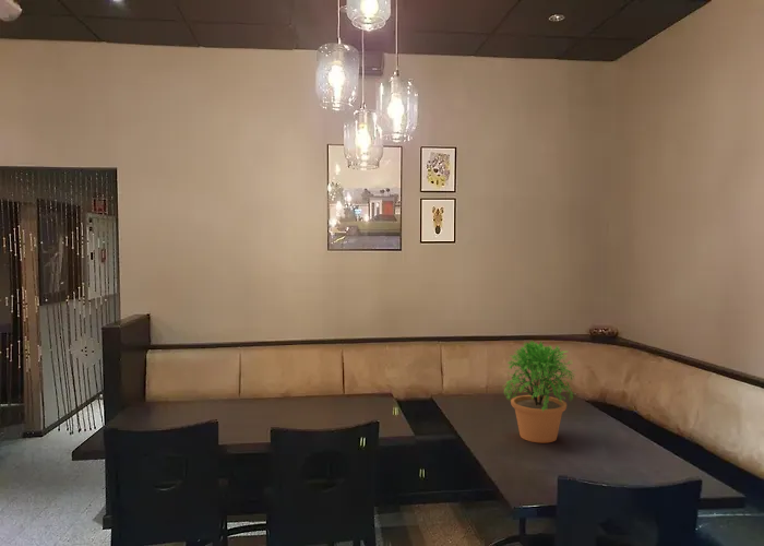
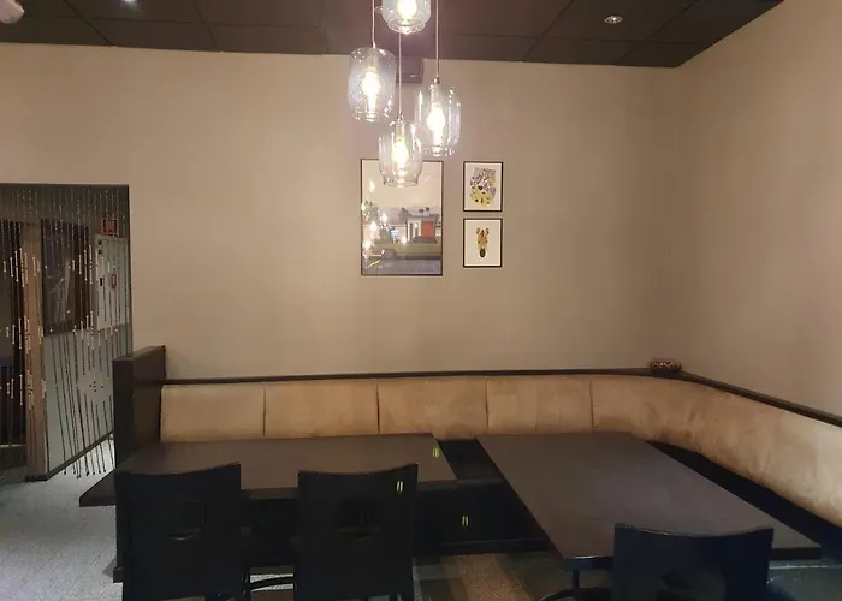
- potted plant [501,340,578,443]
